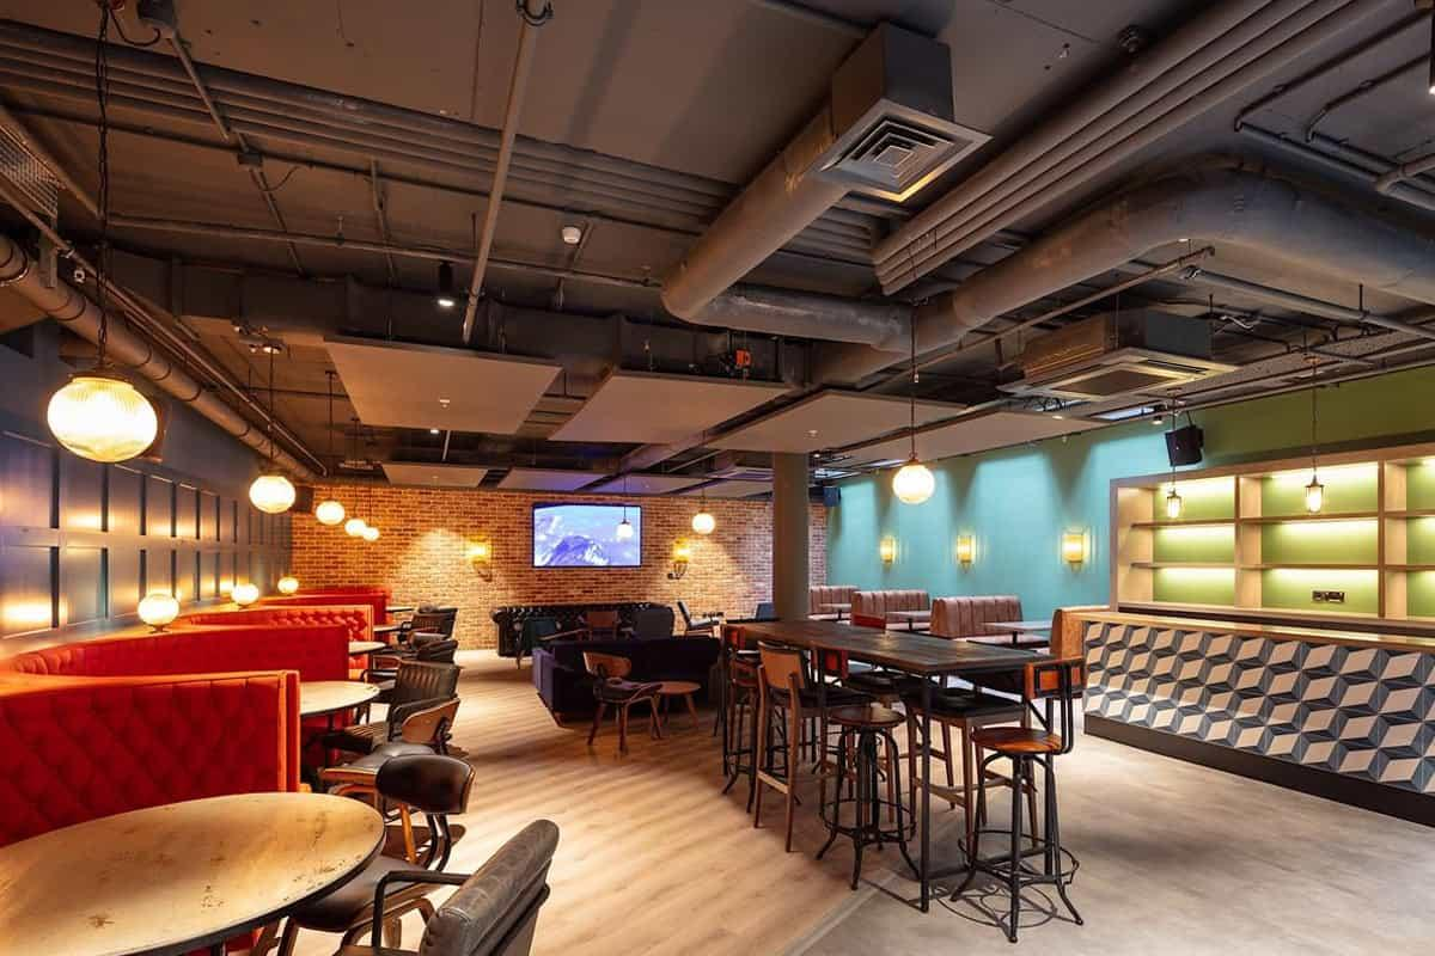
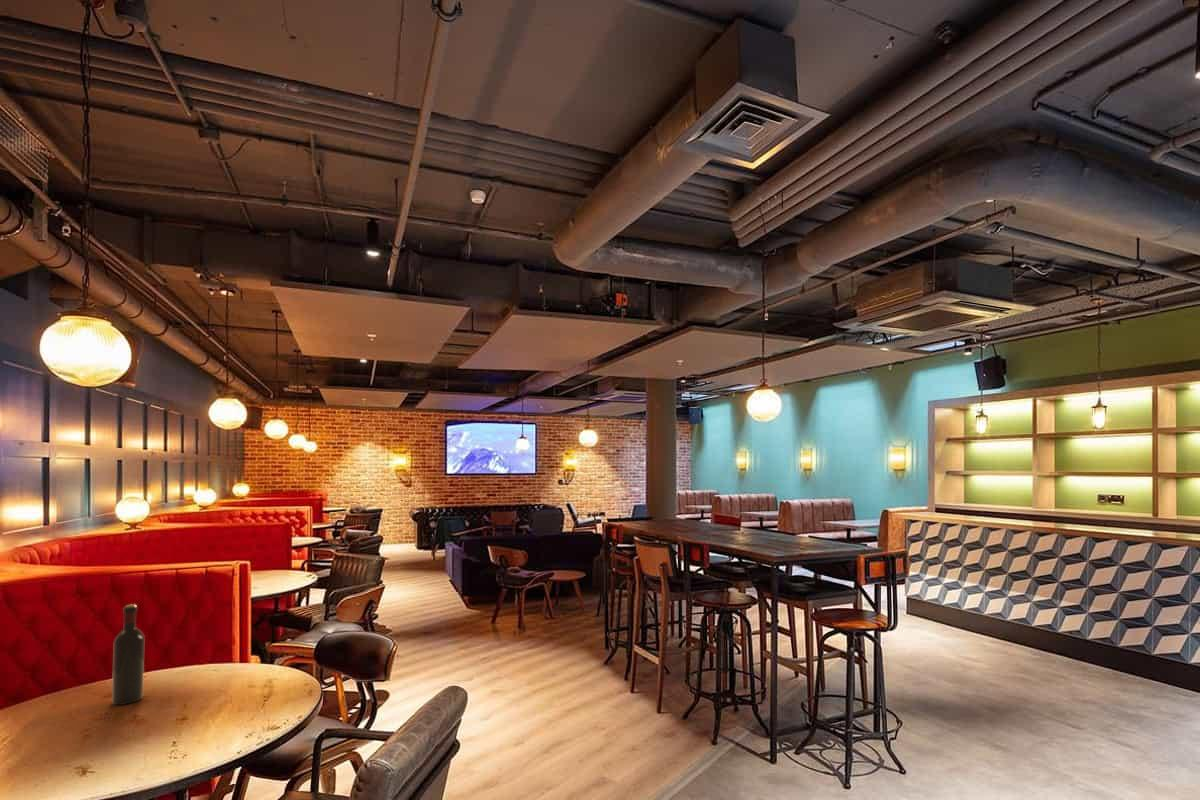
+ wine bottle [111,603,146,706]
